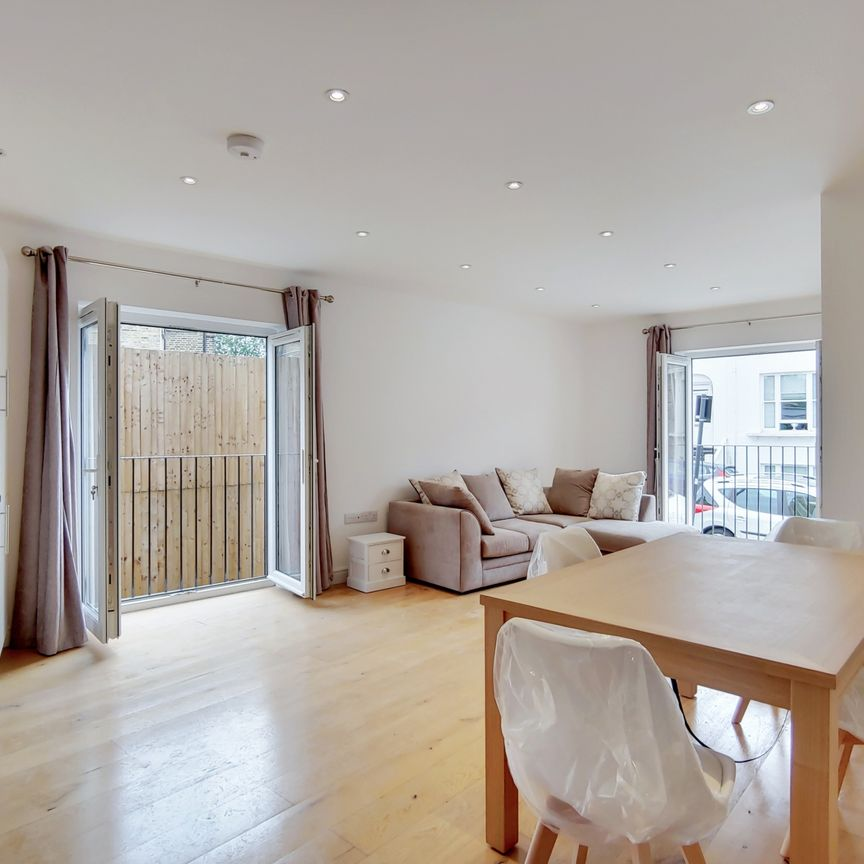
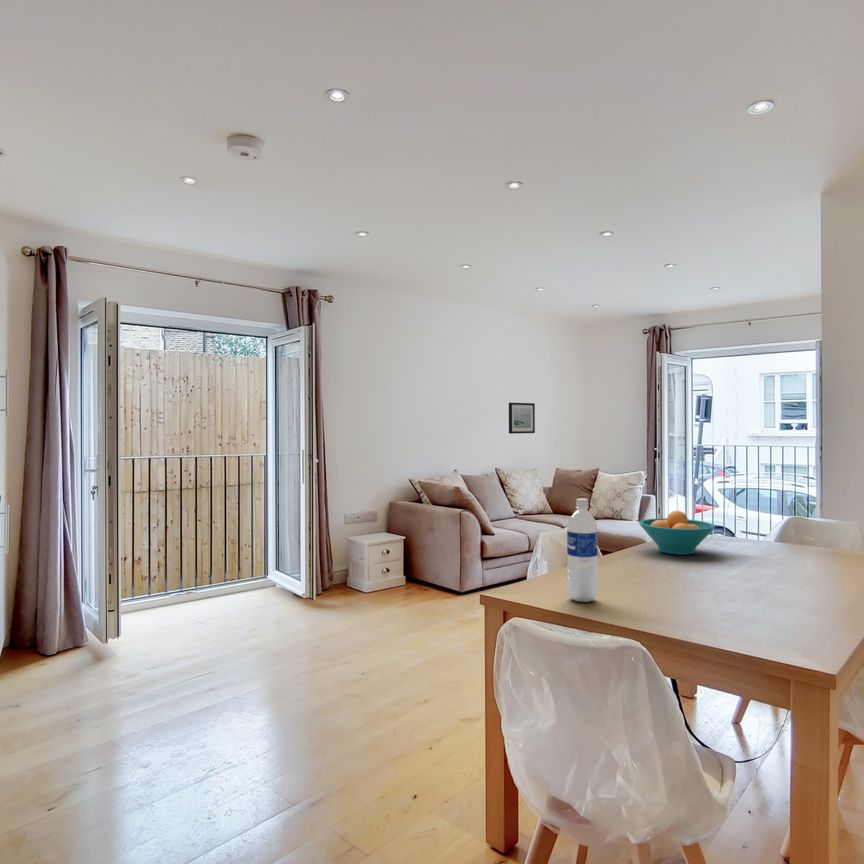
+ fruit bowl [638,510,717,556]
+ water bottle [566,497,599,603]
+ wall art [508,402,536,435]
